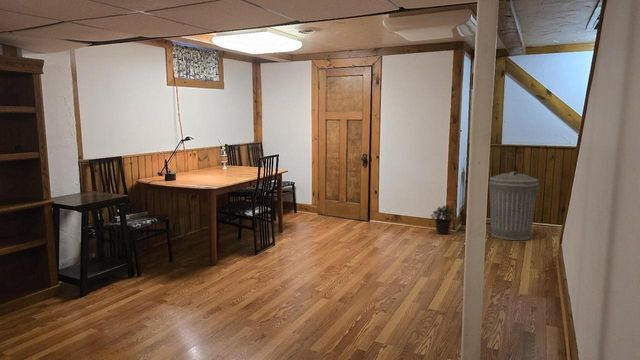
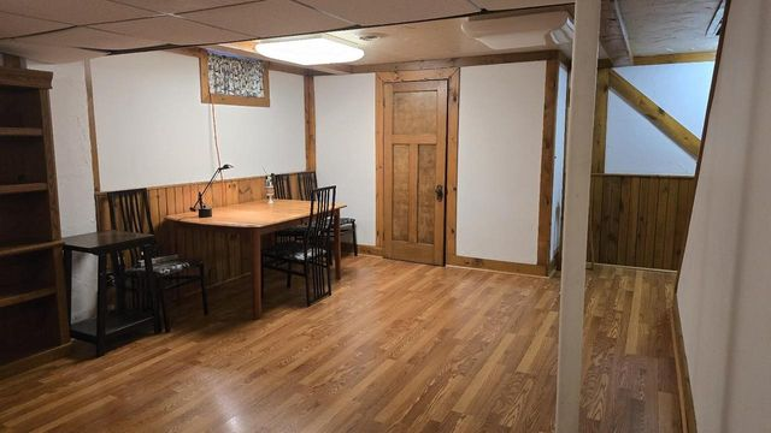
- potted plant [429,204,458,235]
- trash can [488,171,540,241]
